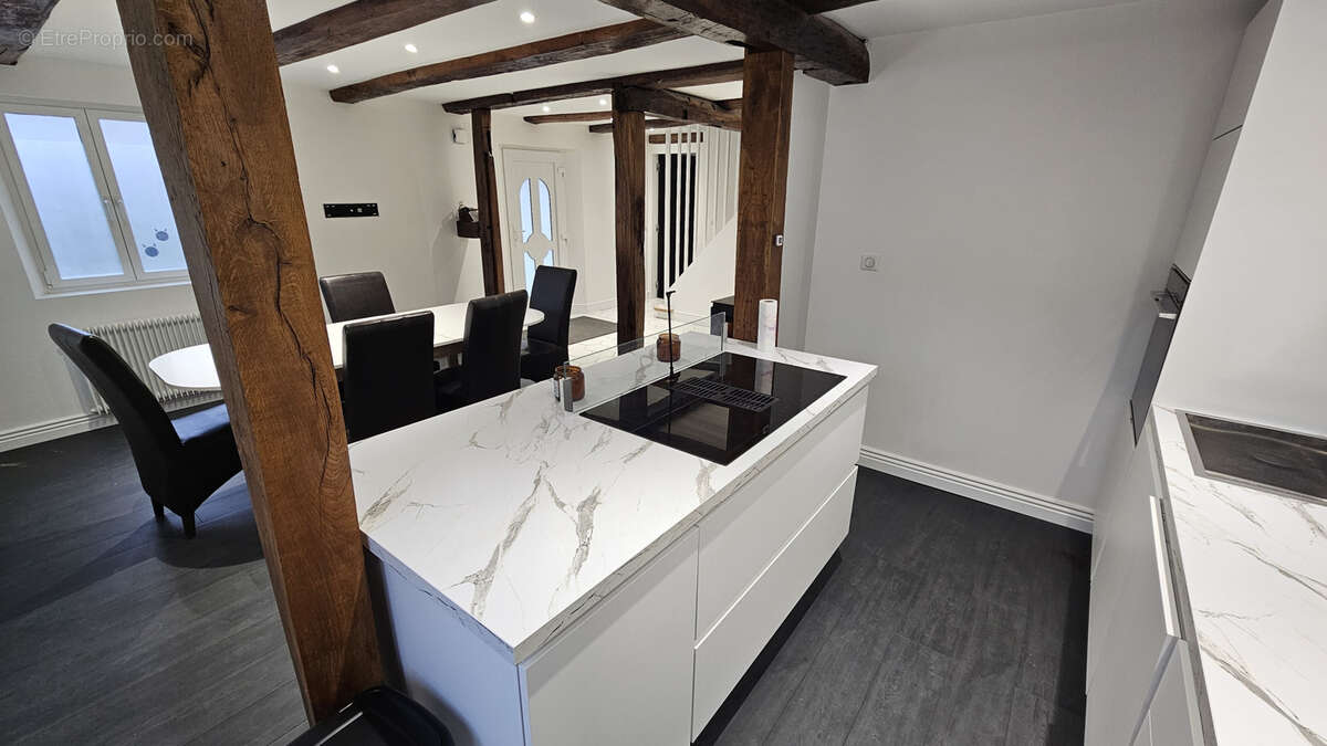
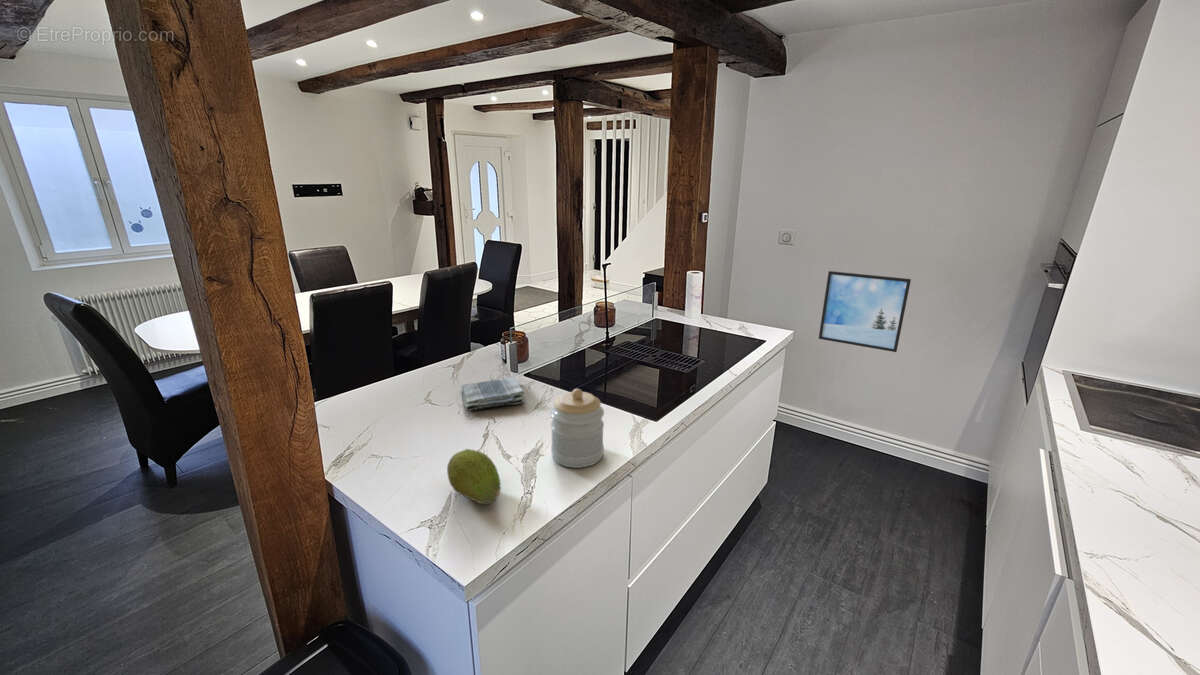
+ jar [549,388,605,469]
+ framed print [818,270,912,353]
+ fruit [446,448,502,505]
+ dish towel [461,377,525,412]
